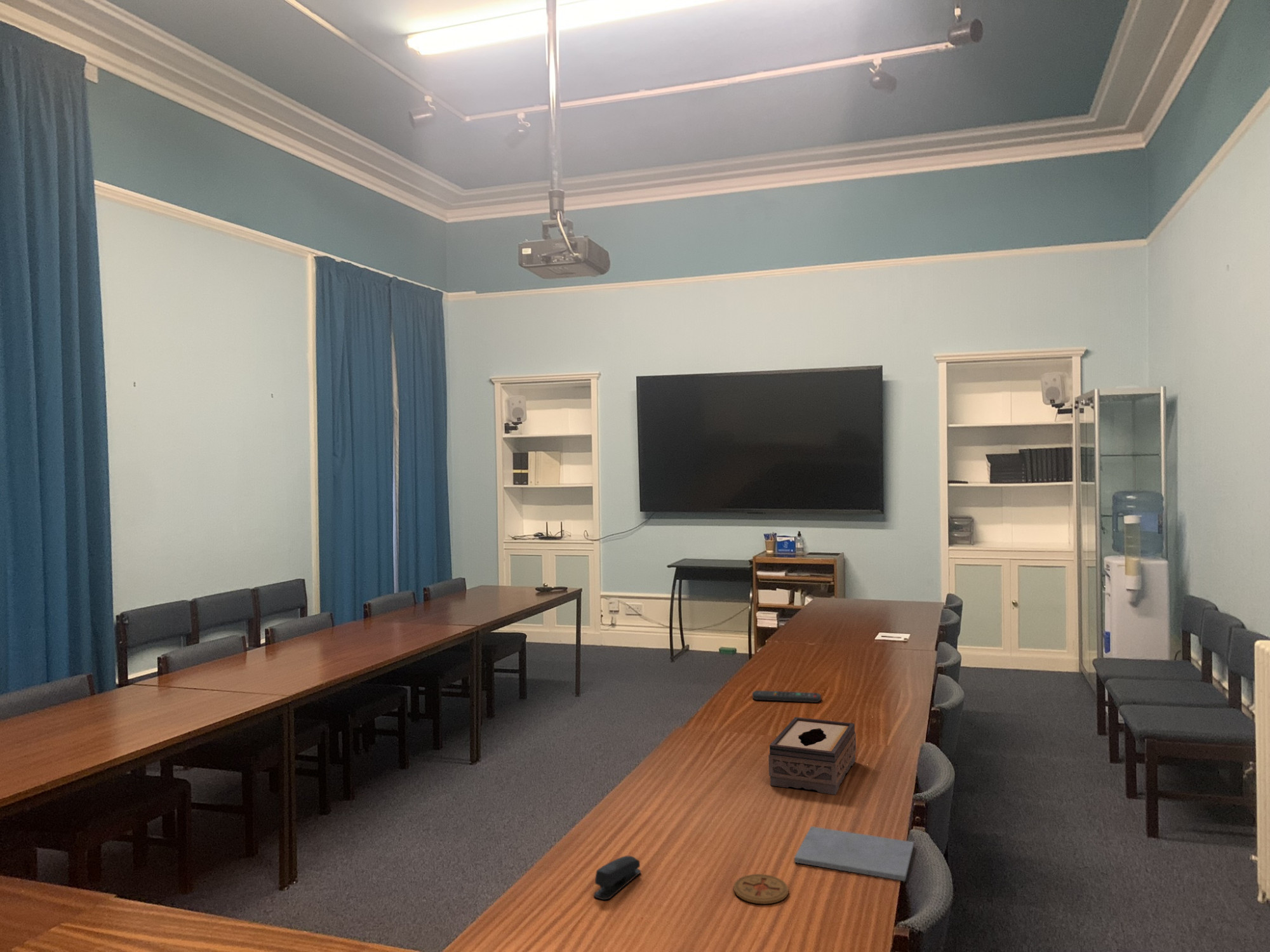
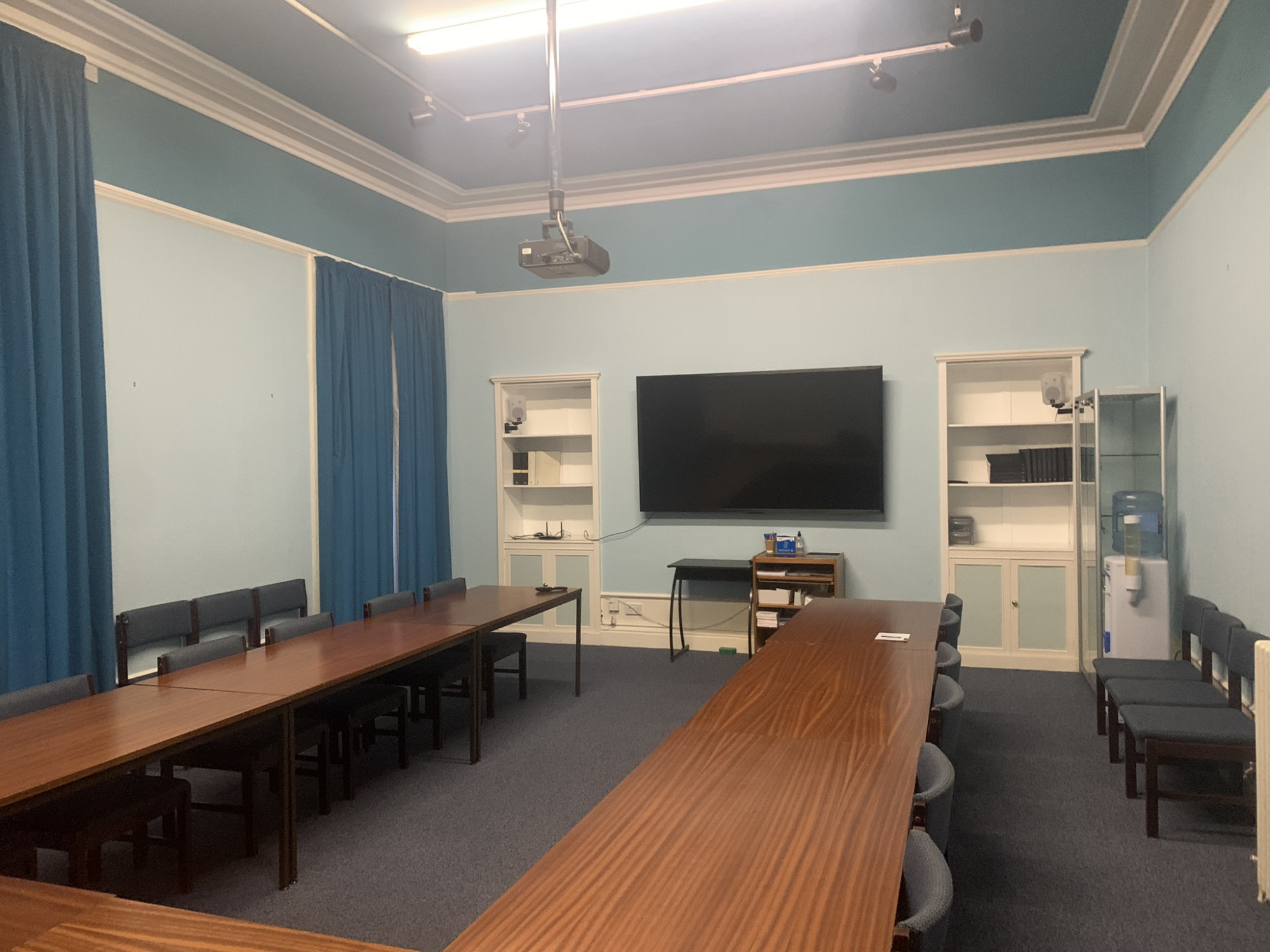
- coaster [733,873,789,905]
- stapler [593,856,642,901]
- remote control [752,690,822,703]
- notepad [794,826,914,882]
- tissue box [768,717,857,795]
